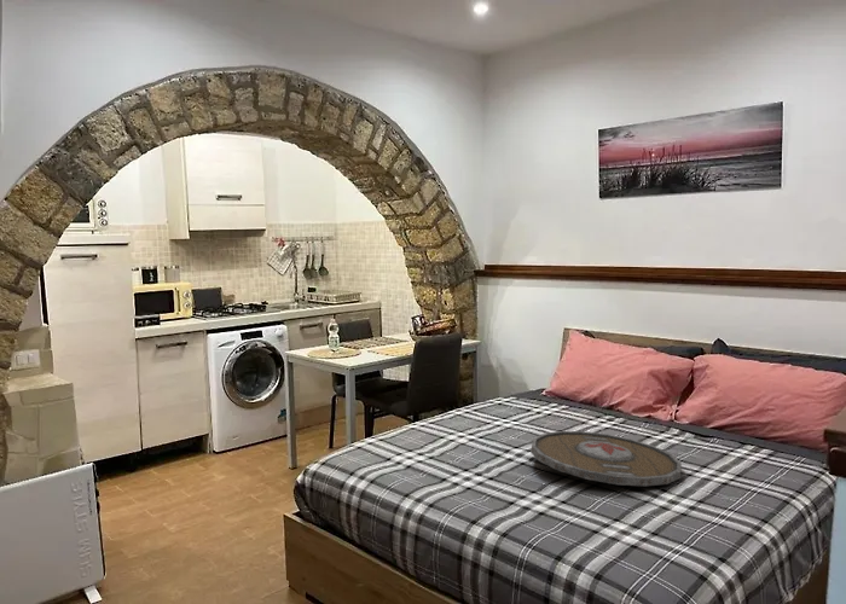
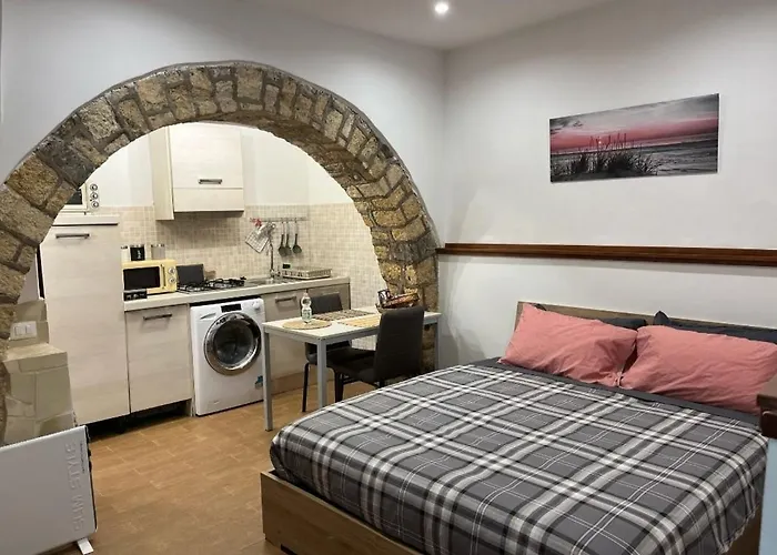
- serving tray [529,430,683,488]
